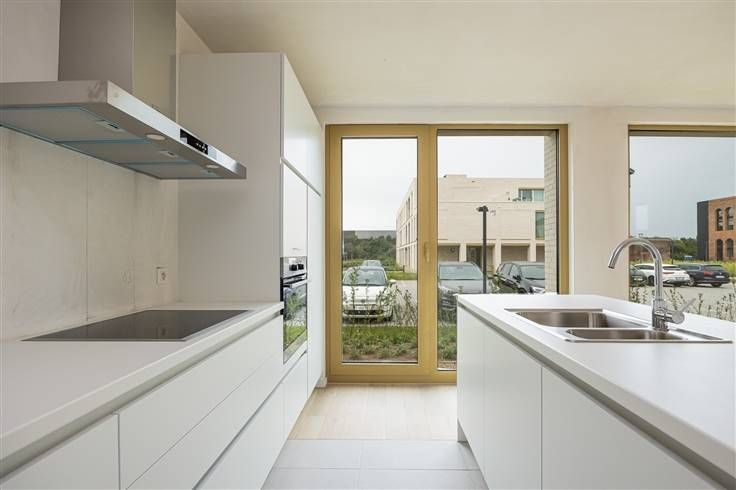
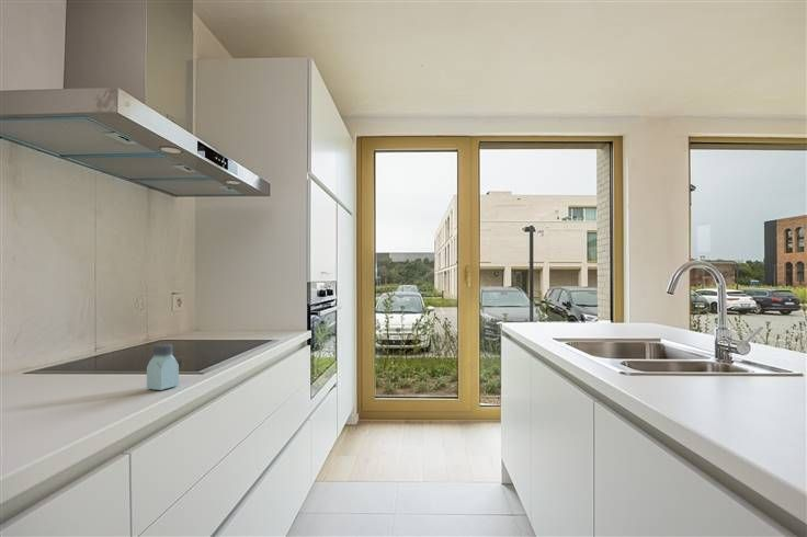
+ saltshaker [146,343,180,391]
